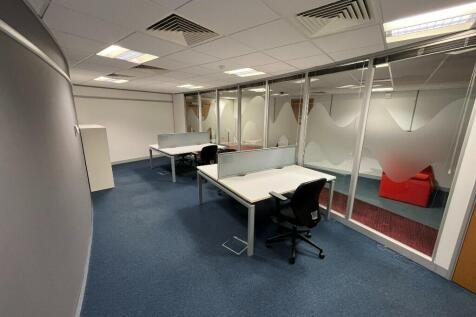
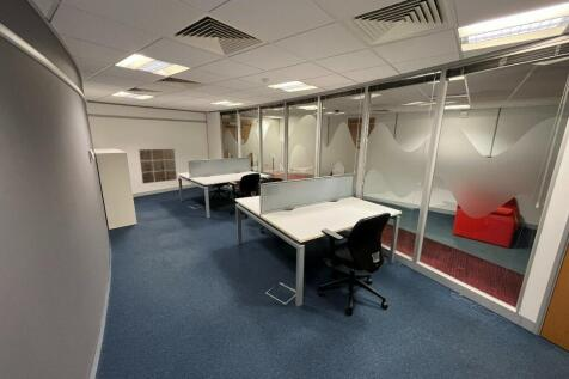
+ wall art [137,148,178,184]
